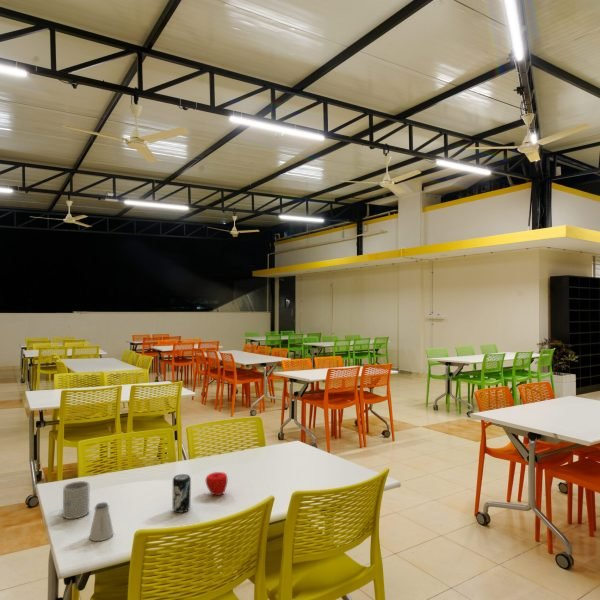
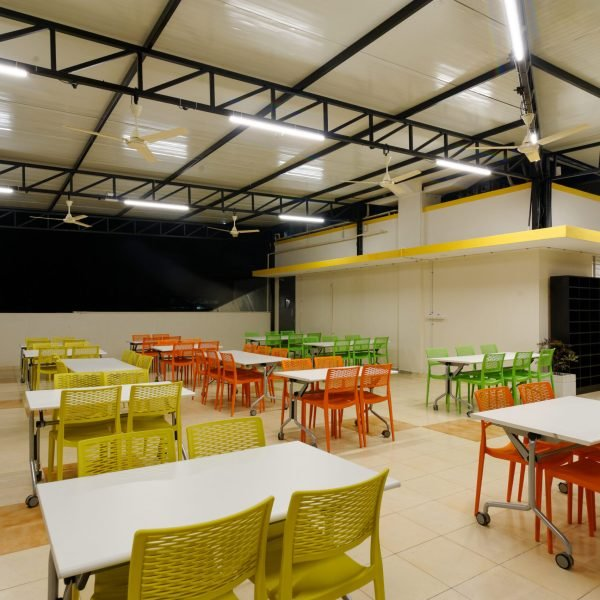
- apple [205,471,228,496]
- beverage can [172,473,192,514]
- saltshaker [88,501,115,542]
- mug [62,480,90,520]
